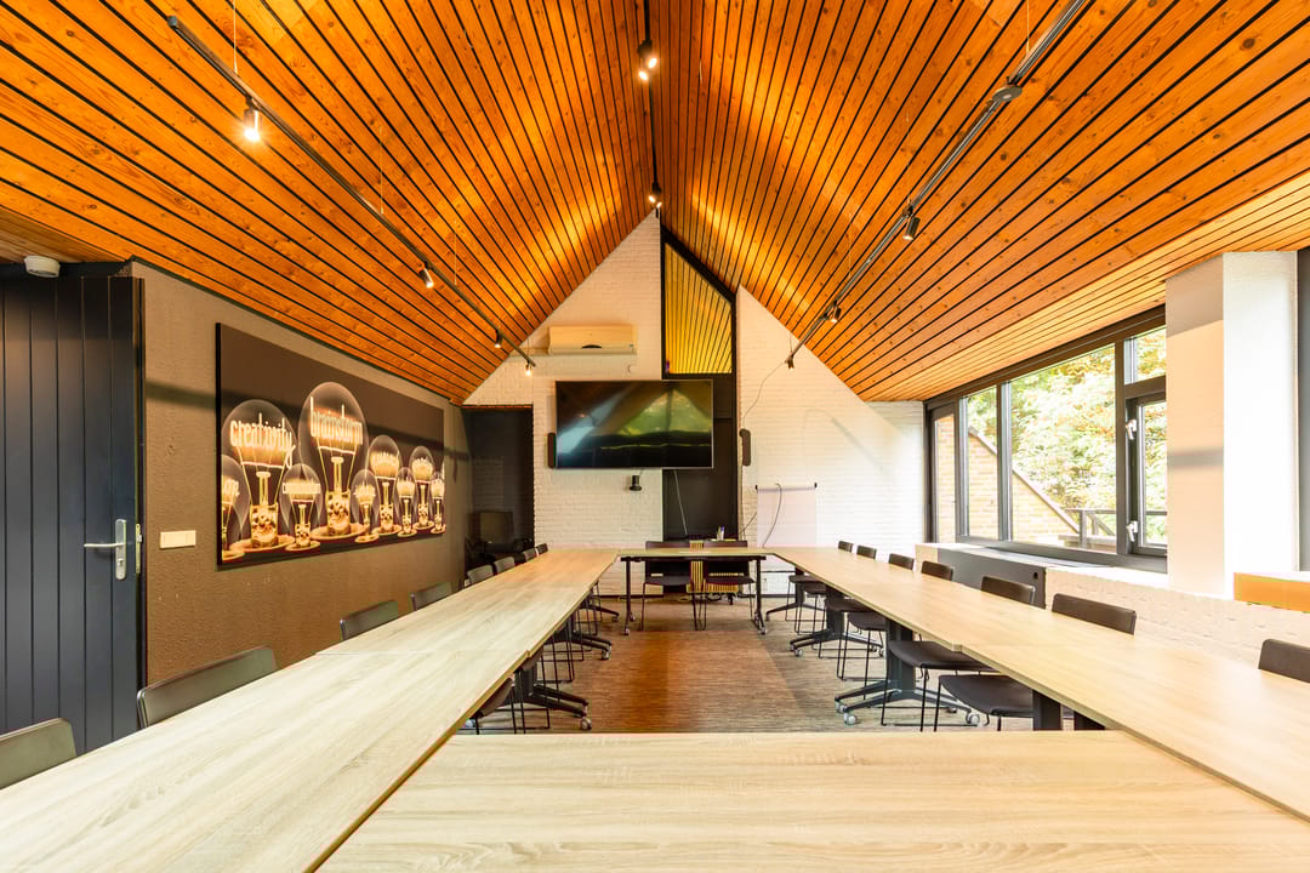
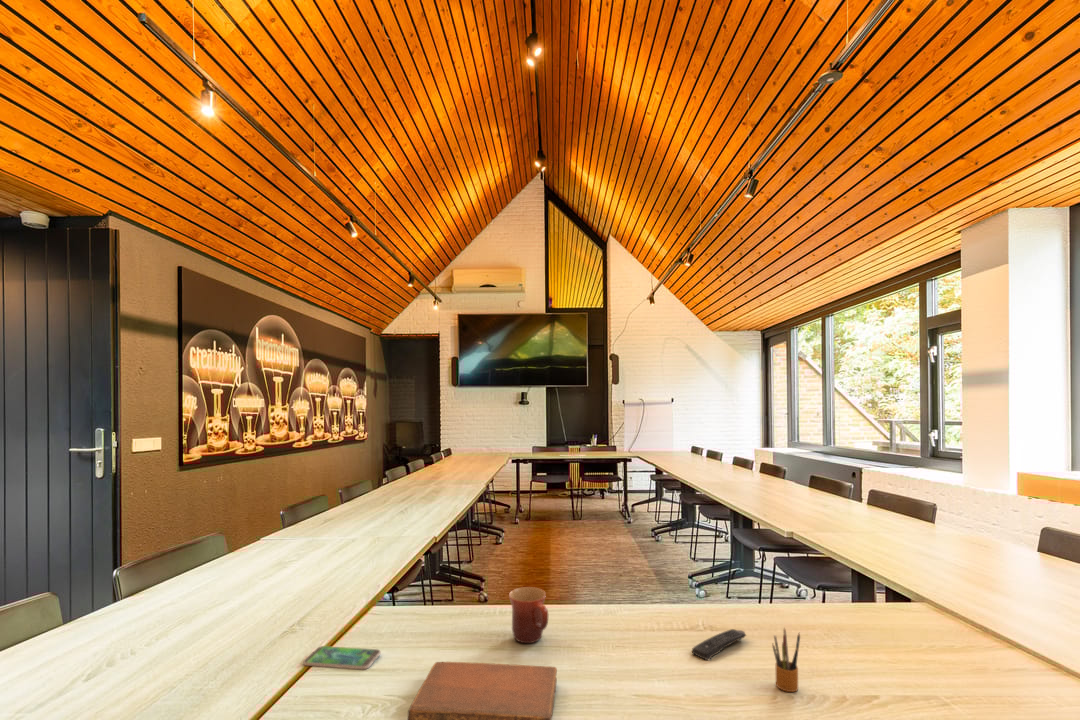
+ remote control [691,628,747,661]
+ mug [508,586,549,644]
+ pencil box [771,626,801,693]
+ notebook [407,661,558,720]
+ smartphone [302,645,382,670]
